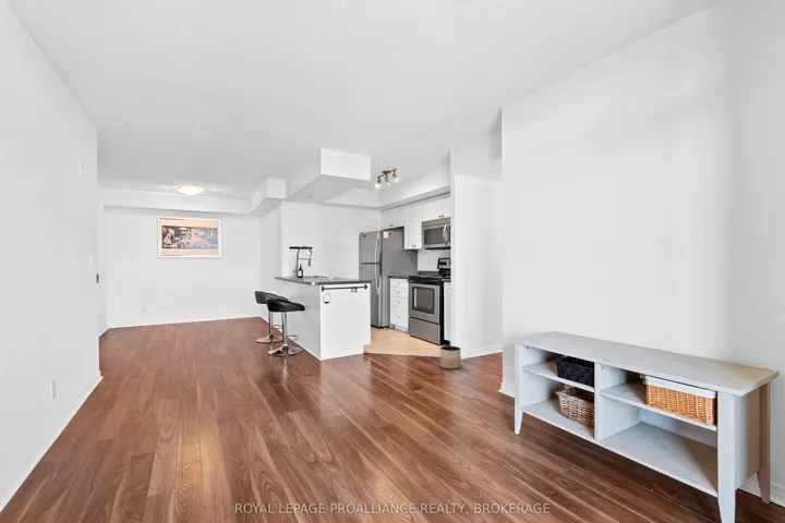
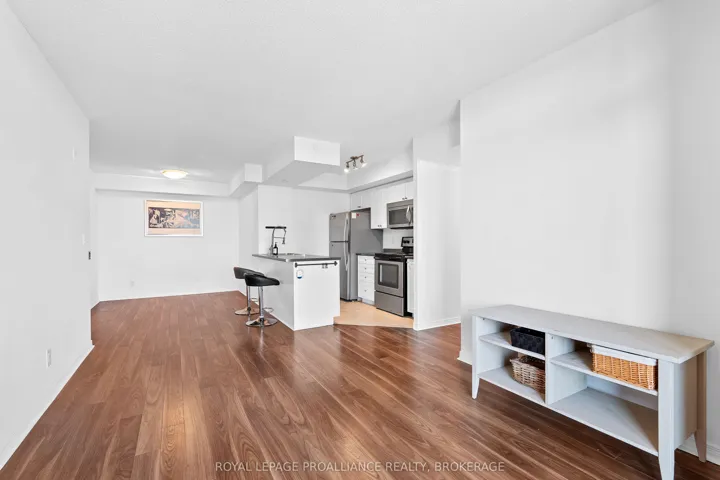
- planter [439,345,462,370]
